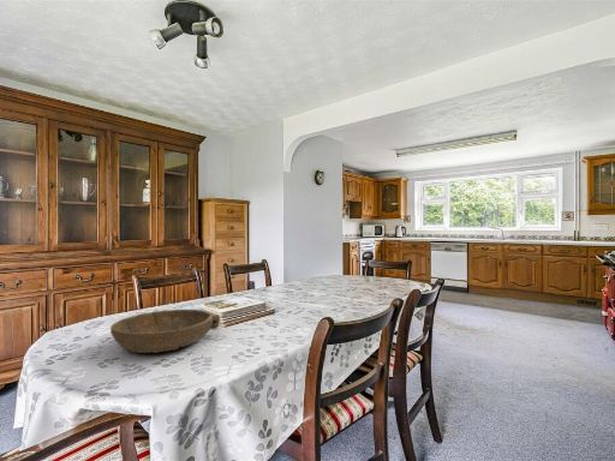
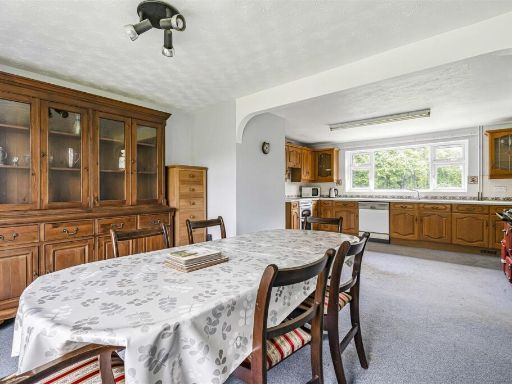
- bowl [109,309,221,354]
